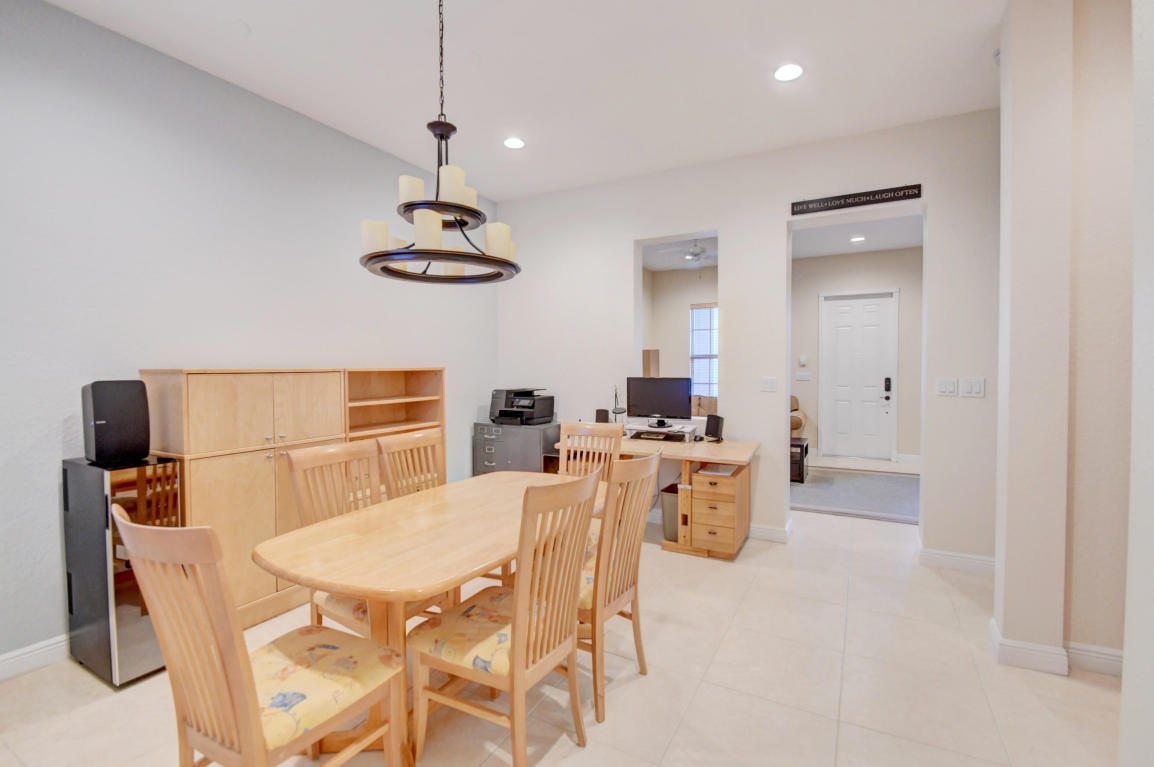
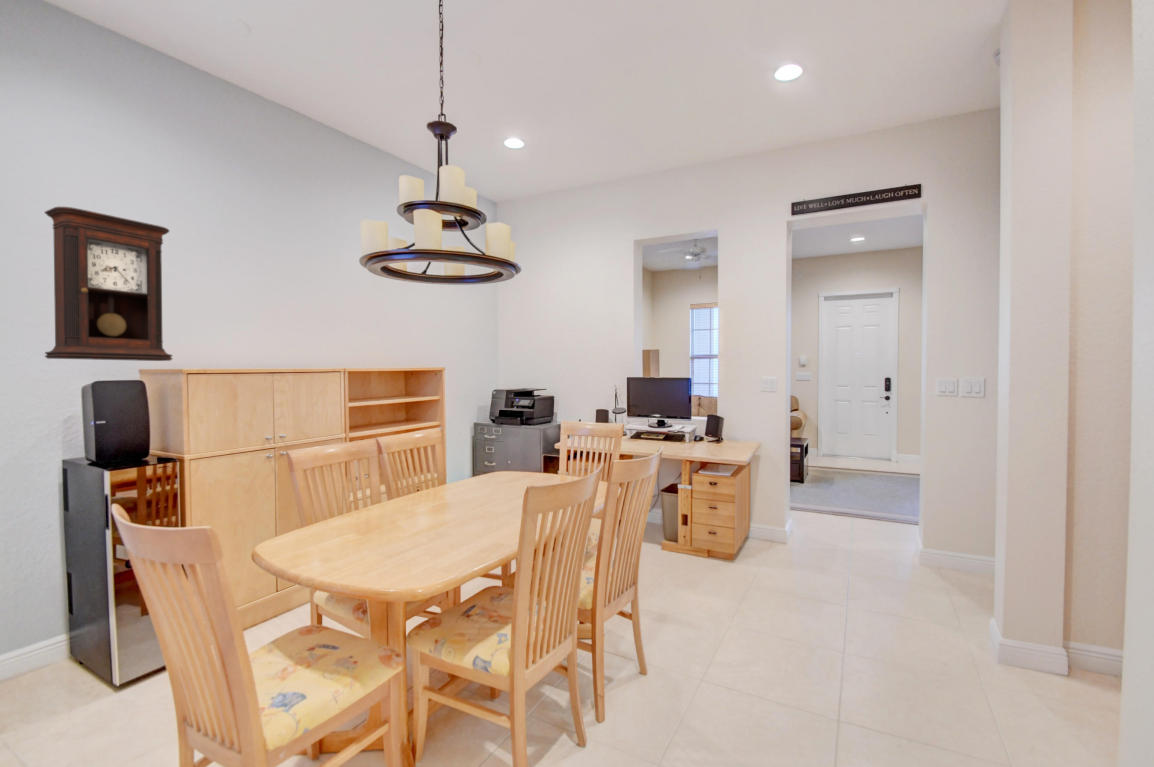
+ pendulum clock [44,206,174,362]
